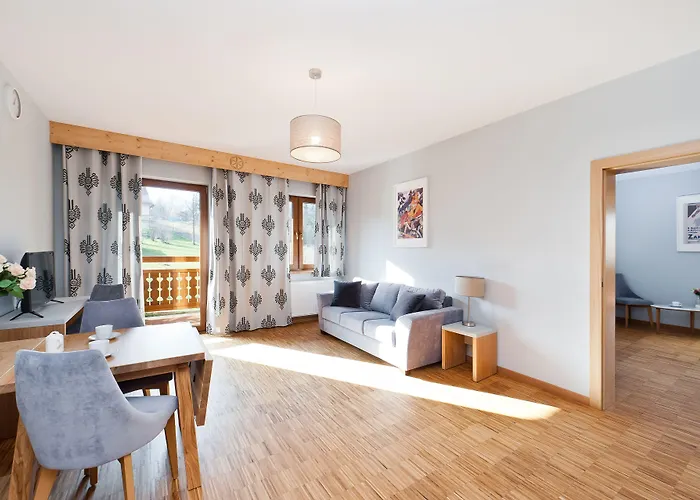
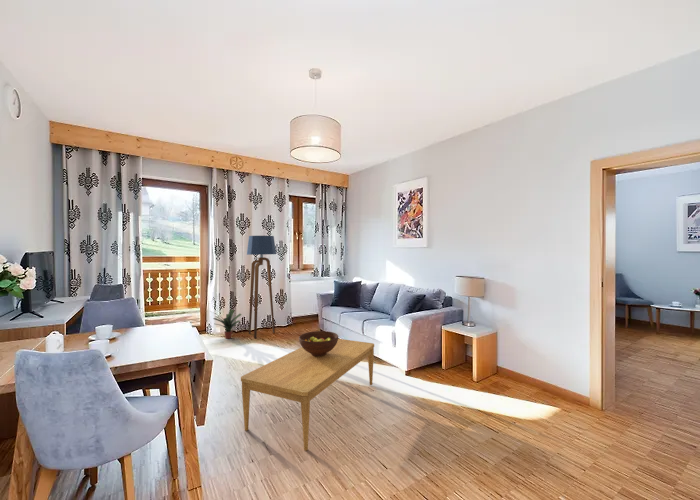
+ floor lamp [246,235,277,339]
+ potted plant [209,309,243,340]
+ coffee table [240,338,375,452]
+ fruit bowl [298,330,339,356]
